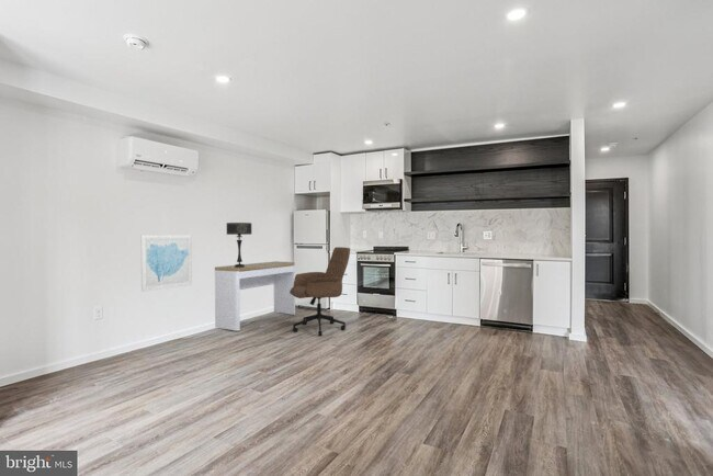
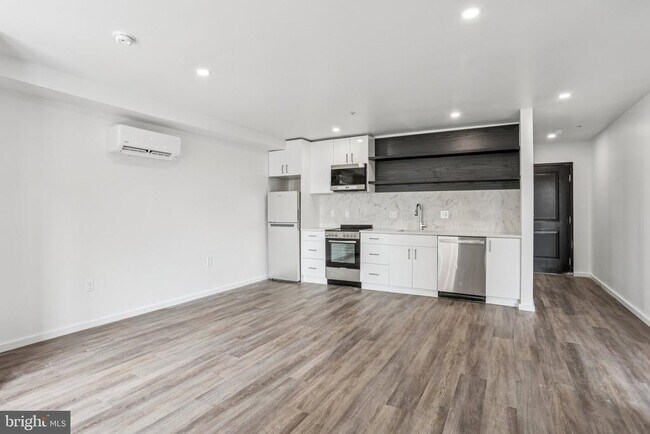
- wall art [140,234,193,293]
- table lamp [226,222,252,268]
- desk [214,260,296,332]
- office chair [290,246,351,337]
